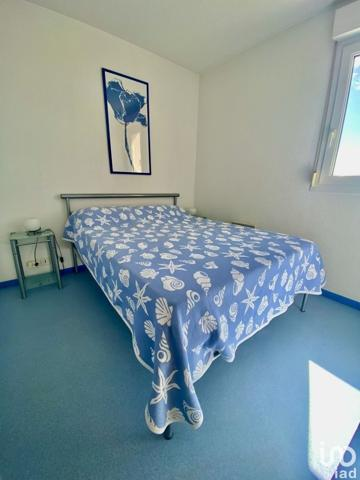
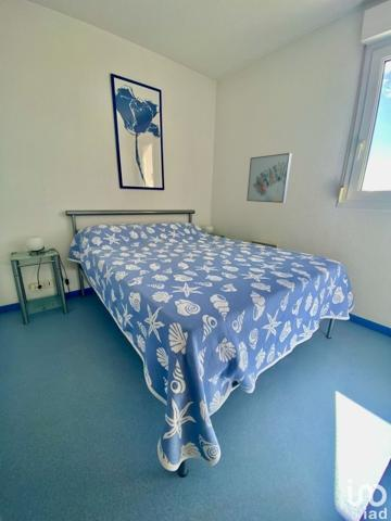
+ wall art [245,152,293,204]
